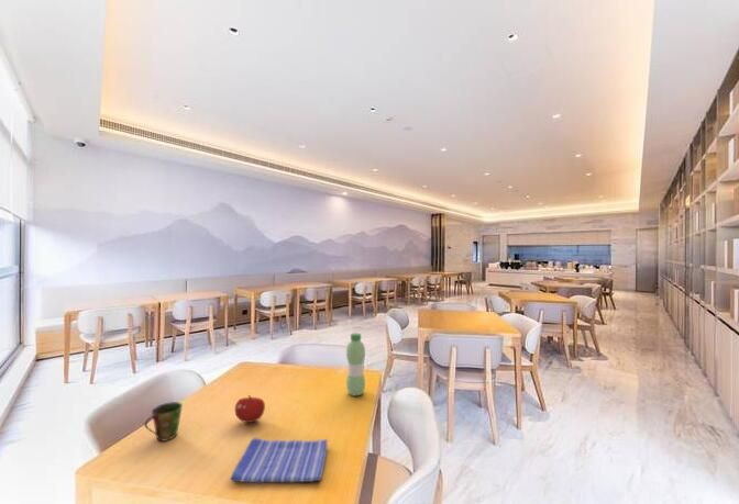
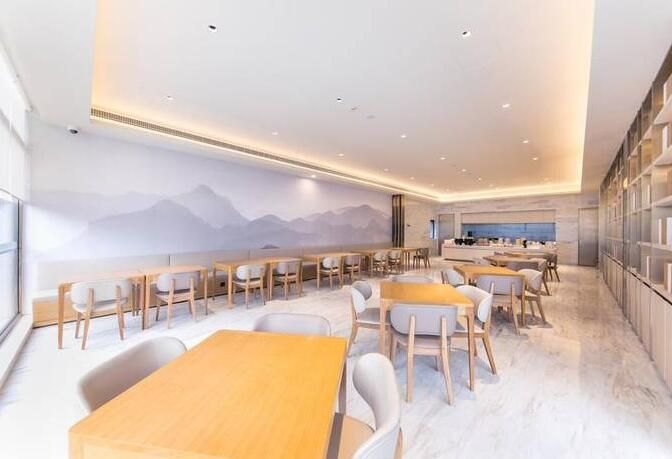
- fruit [234,394,266,424]
- water bottle [345,332,366,397]
- dish towel [230,437,329,483]
- cup [143,401,184,443]
